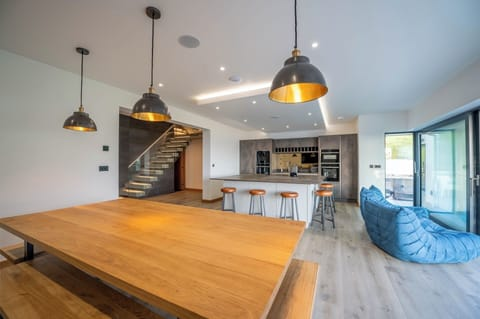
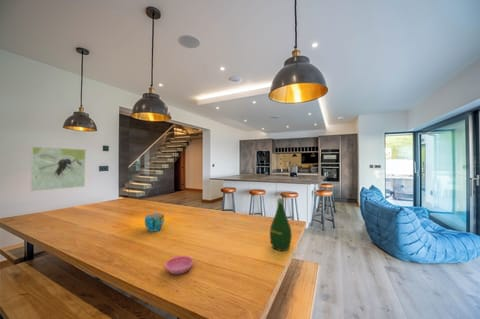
+ bottle [269,197,293,252]
+ cup [144,212,165,232]
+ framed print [29,146,87,192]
+ saucer [164,255,195,275]
